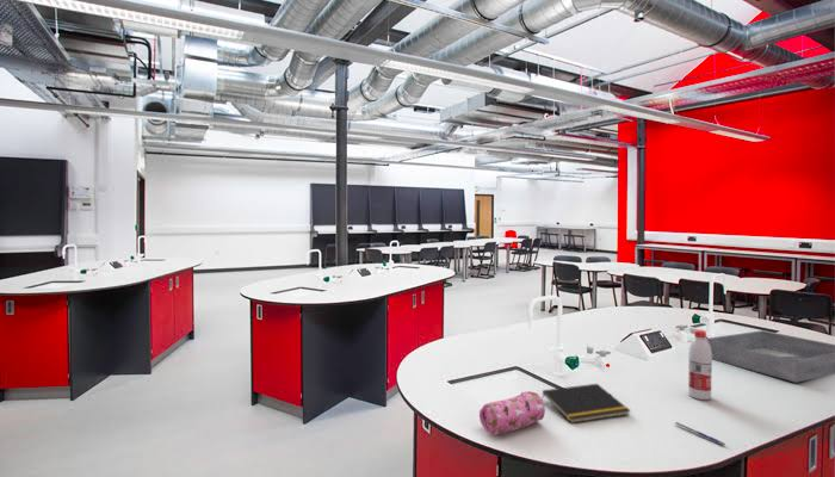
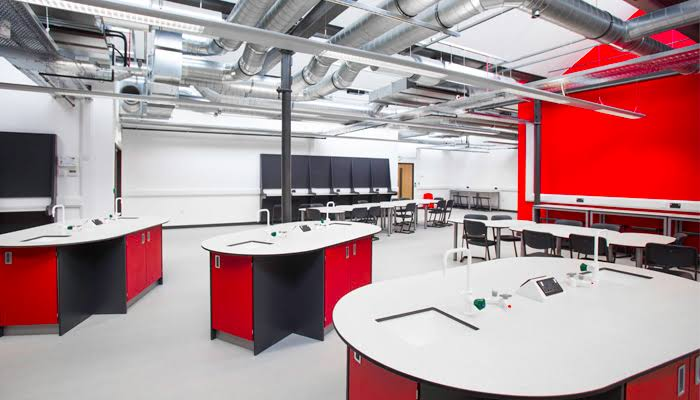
- storage tray [705,329,835,384]
- pencil case [478,390,546,436]
- notepad [542,383,632,425]
- pen [675,421,726,446]
- water bottle [687,329,713,402]
